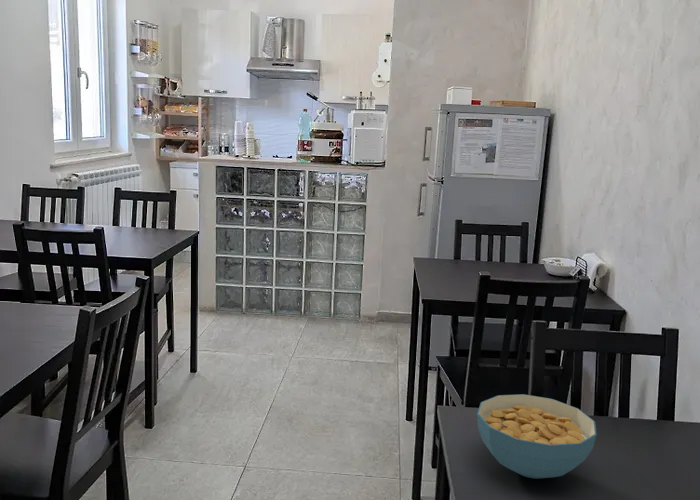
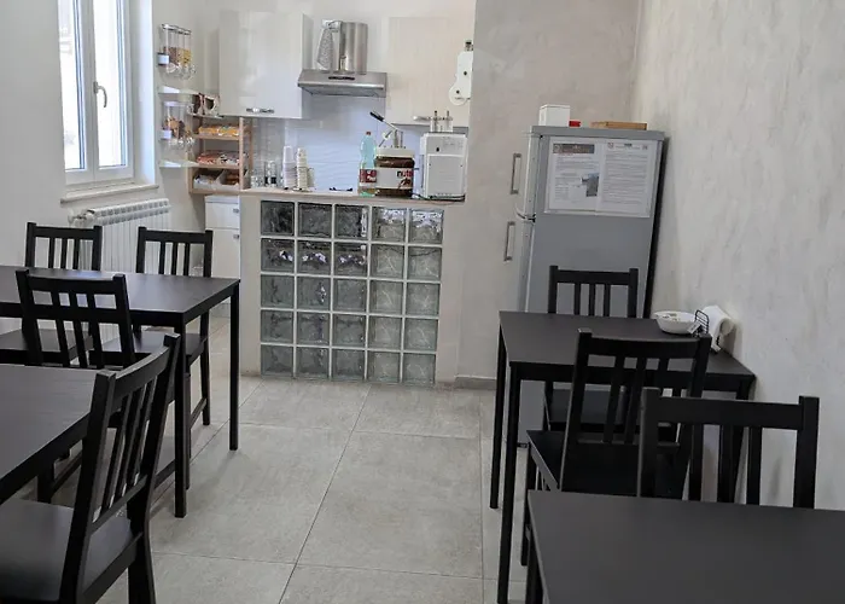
- cereal bowl [476,393,598,480]
